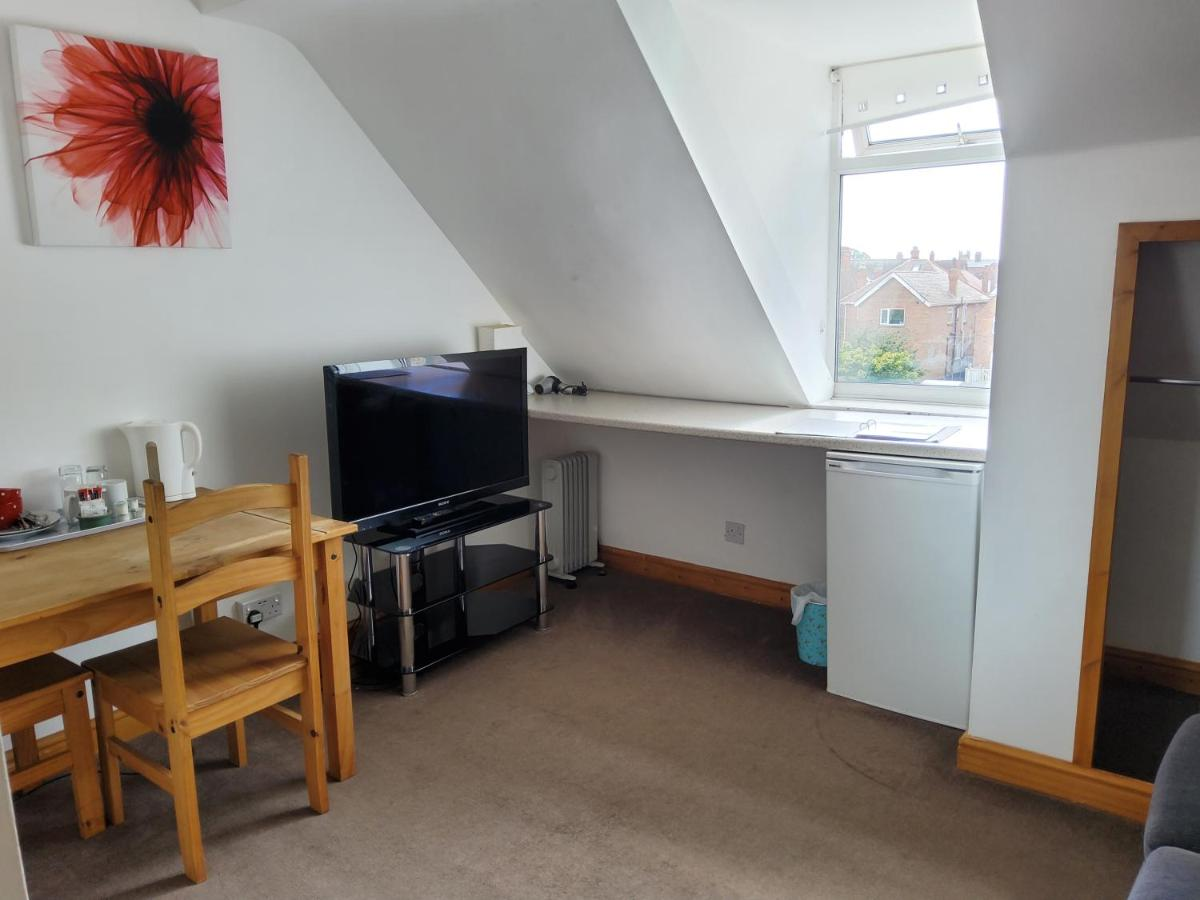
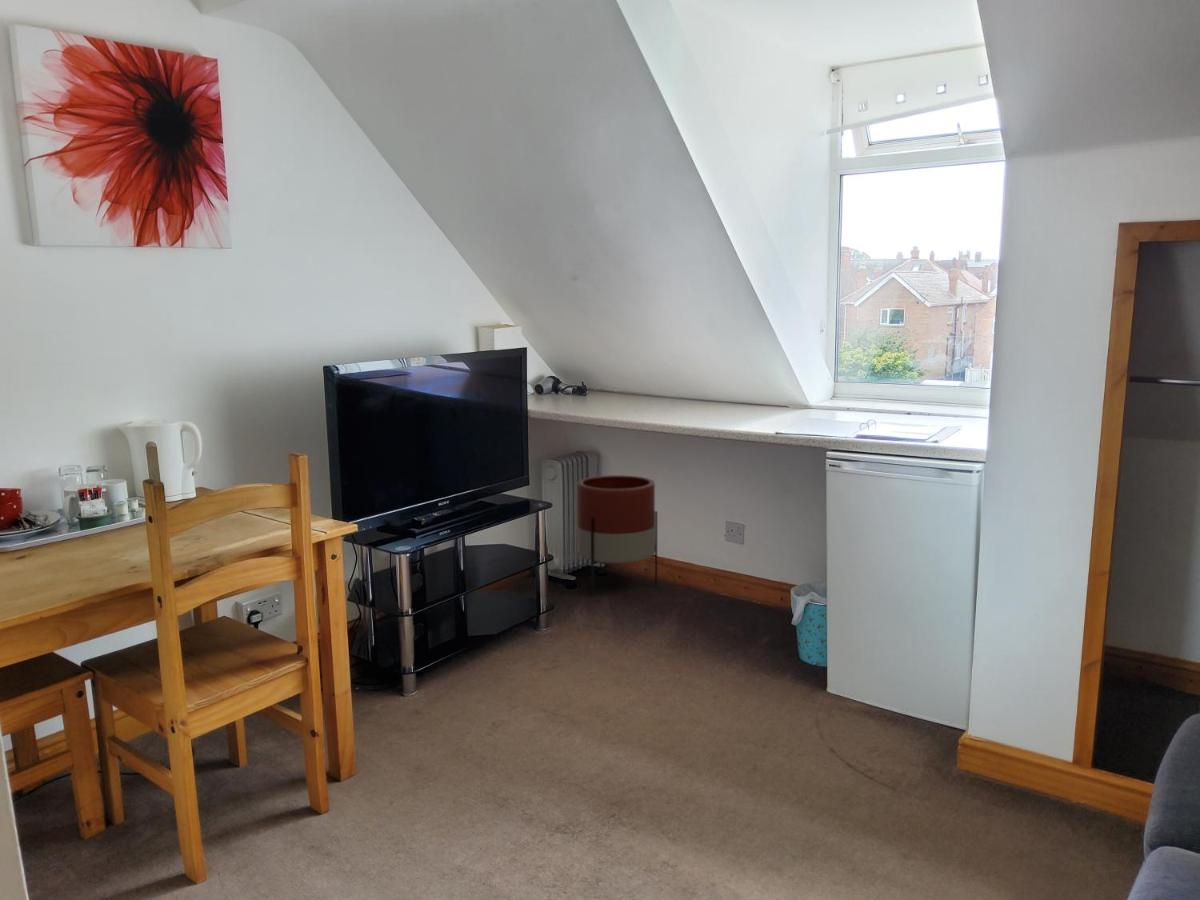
+ planter [576,474,658,596]
